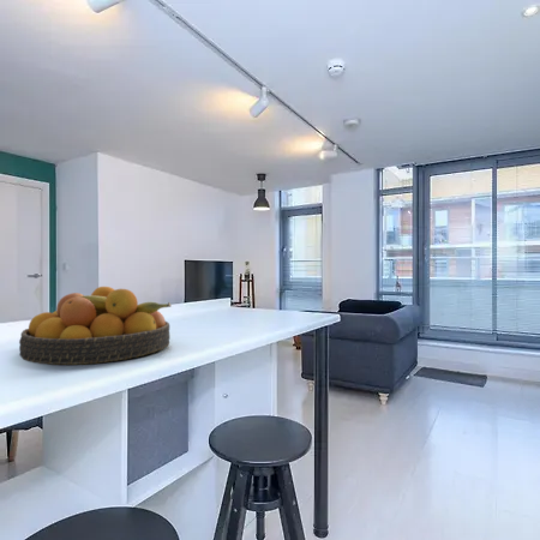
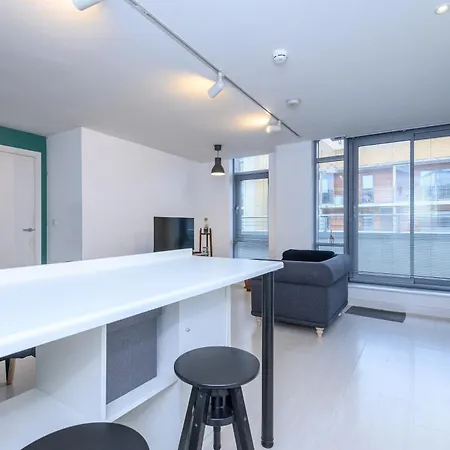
- fruit bowl [18,286,173,366]
